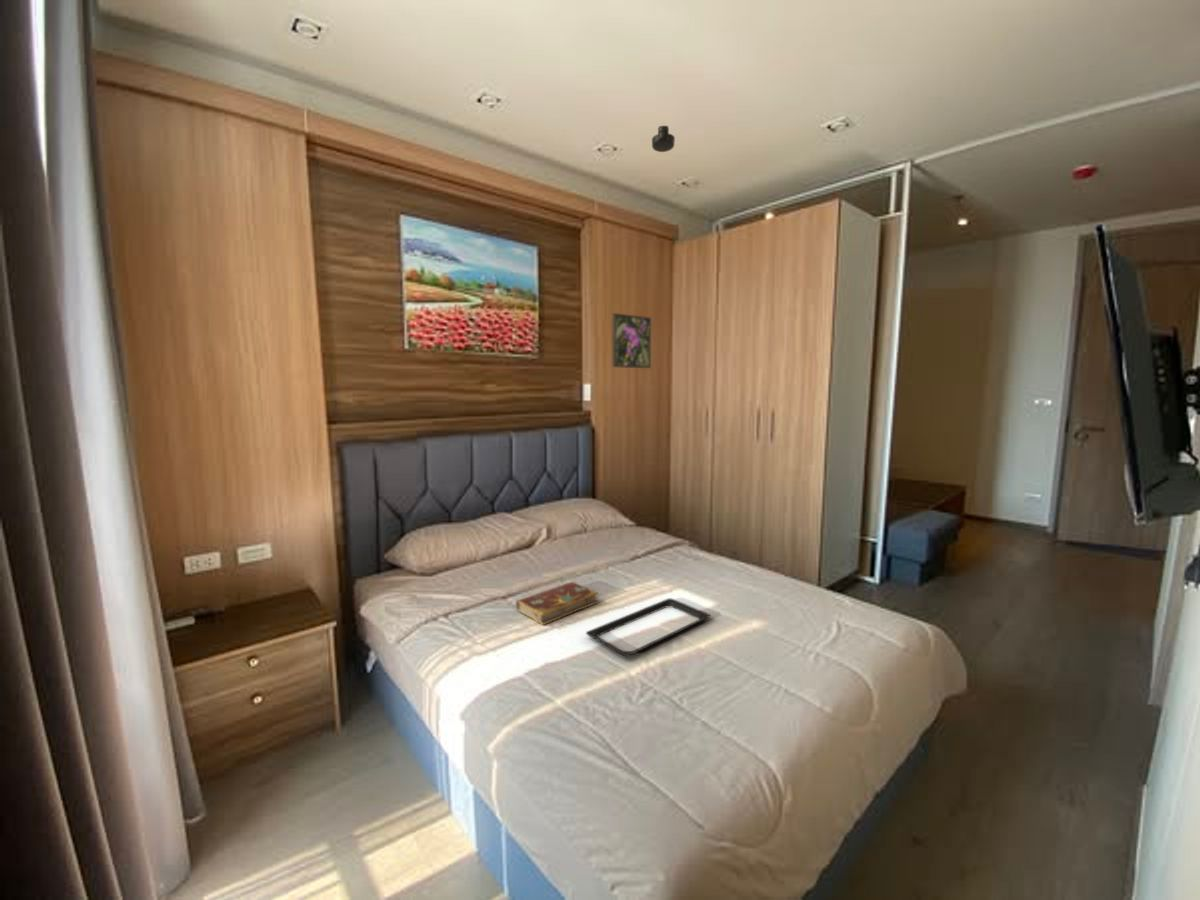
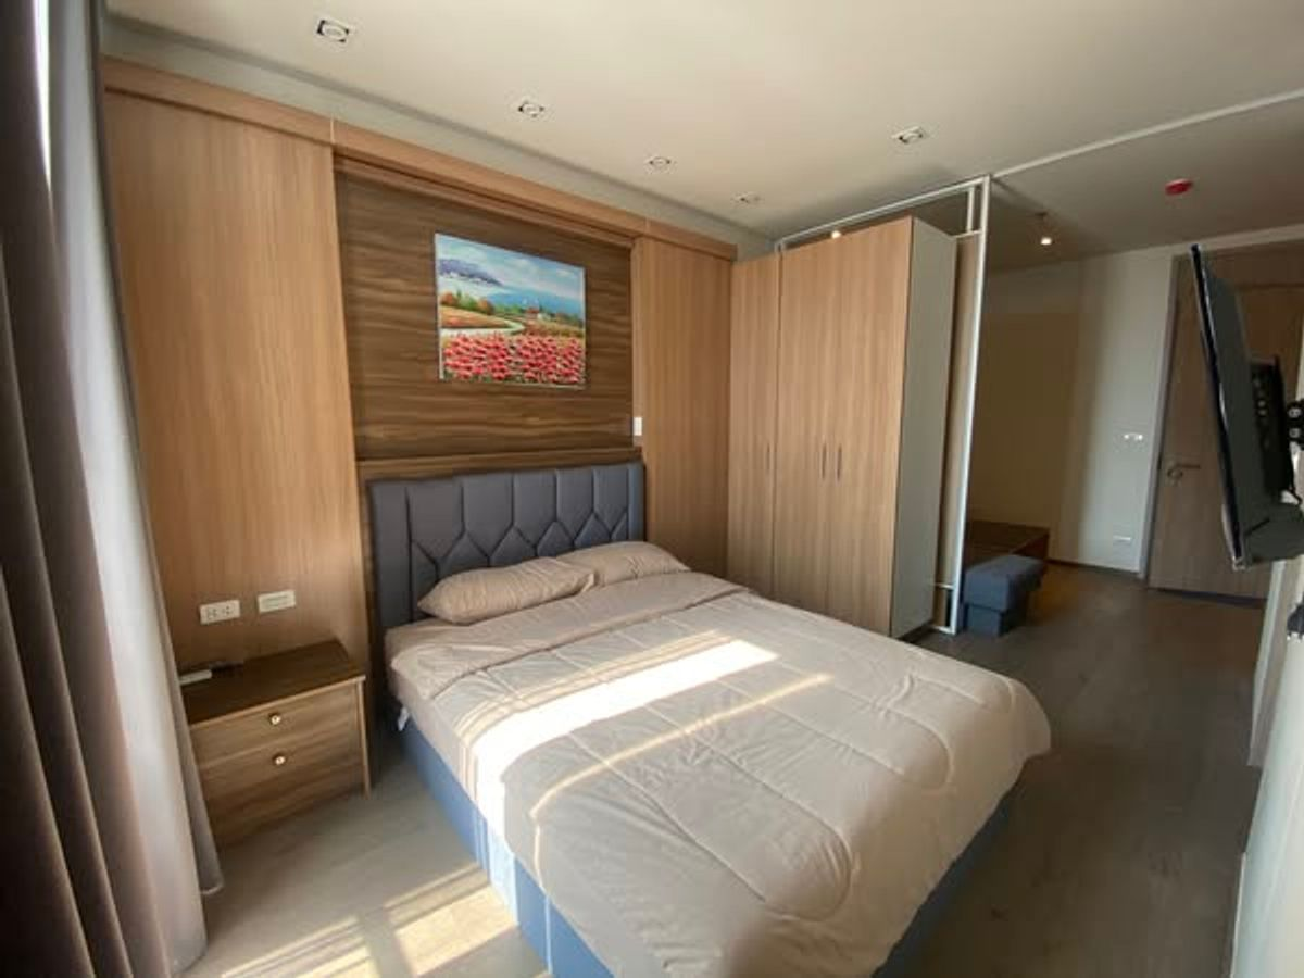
- book [515,581,600,626]
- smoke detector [651,125,676,153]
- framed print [612,312,652,369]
- serving tray [585,597,712,657]
